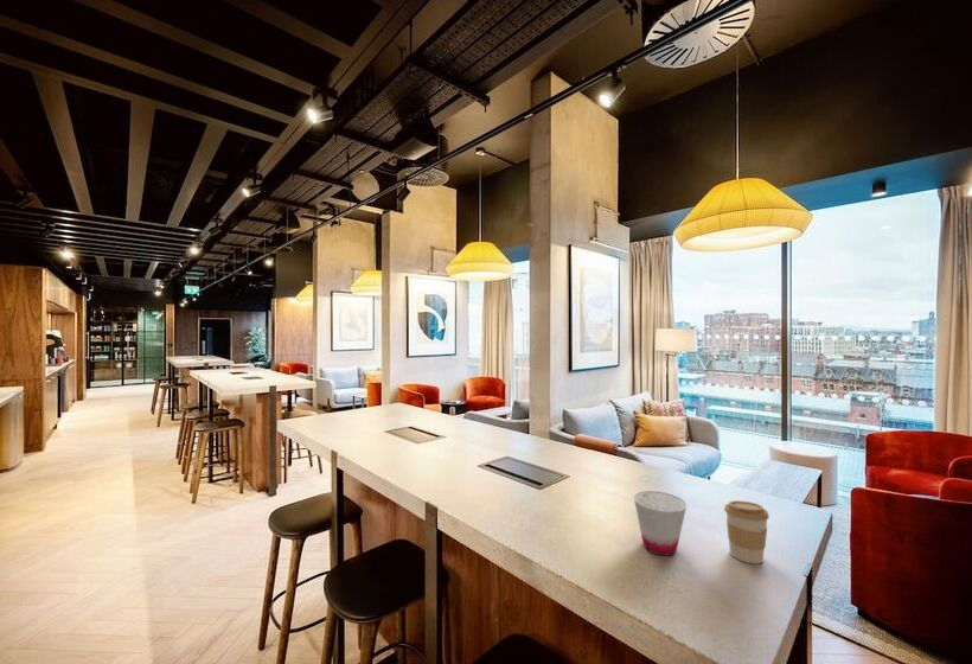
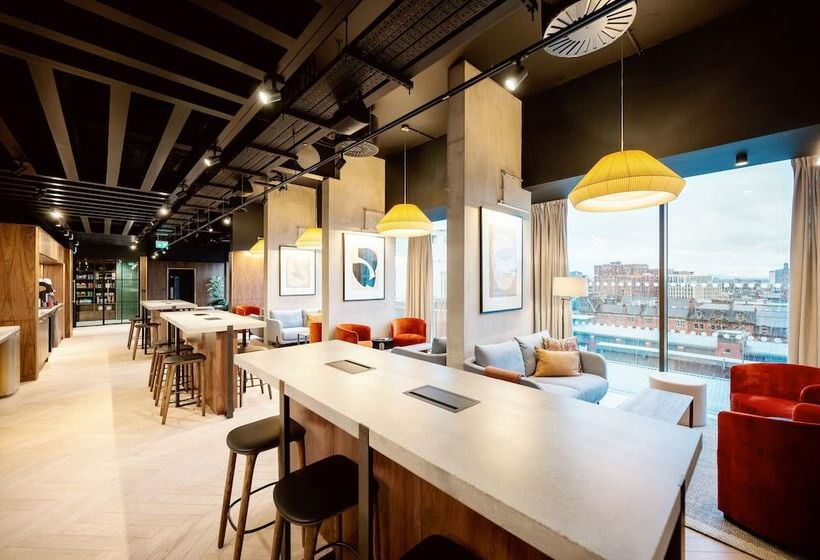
- coffee cup [723,499,770,564]
- cup [633,490,688,556]
